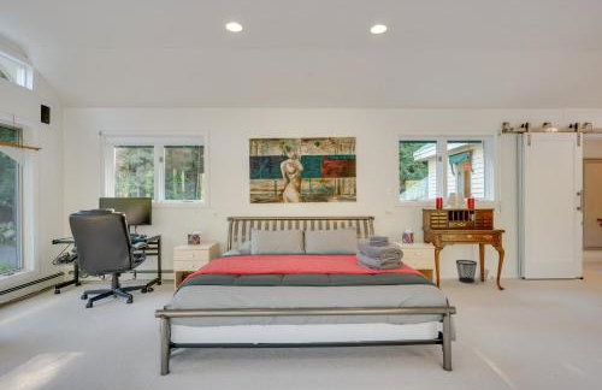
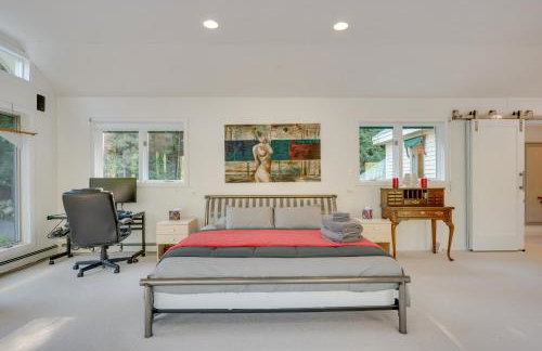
- wastebasket [455,259,478,284]
